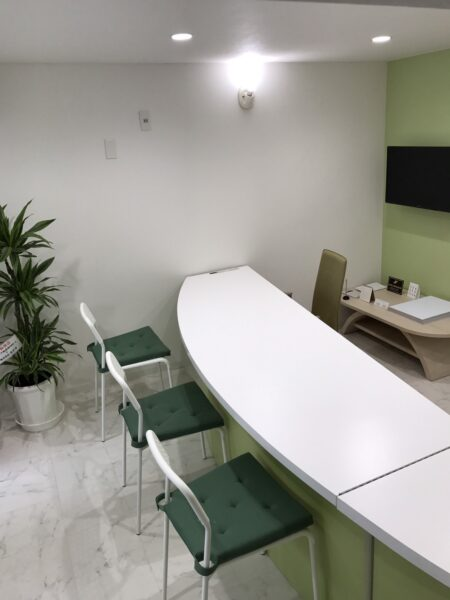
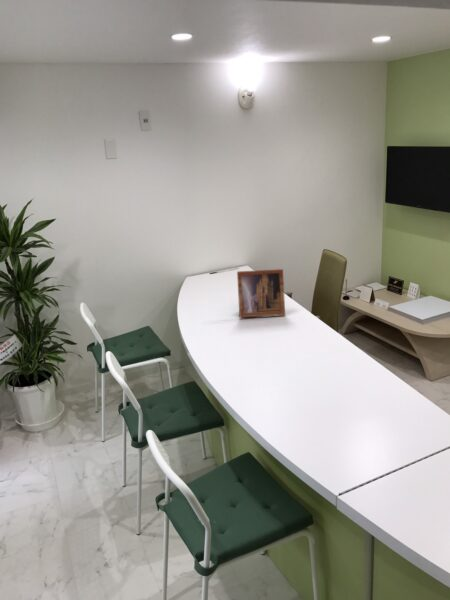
+ picture frame [236,268,286,318]
